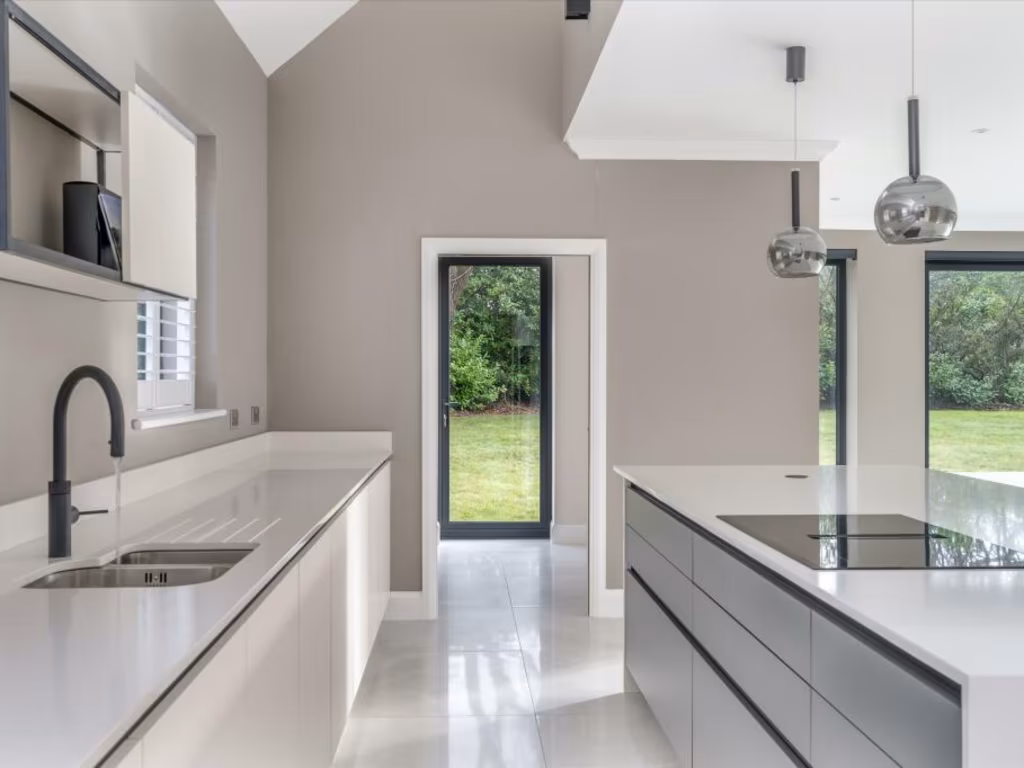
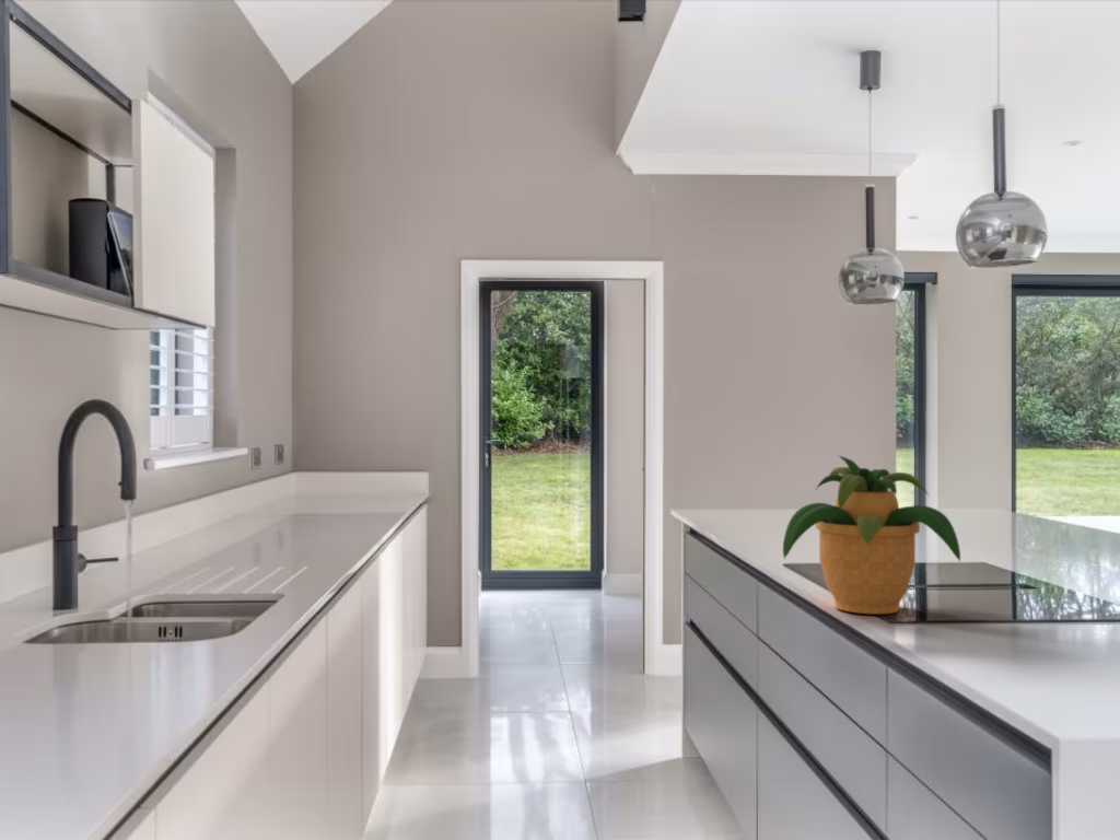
+ potted plant [782,455,961,615]
